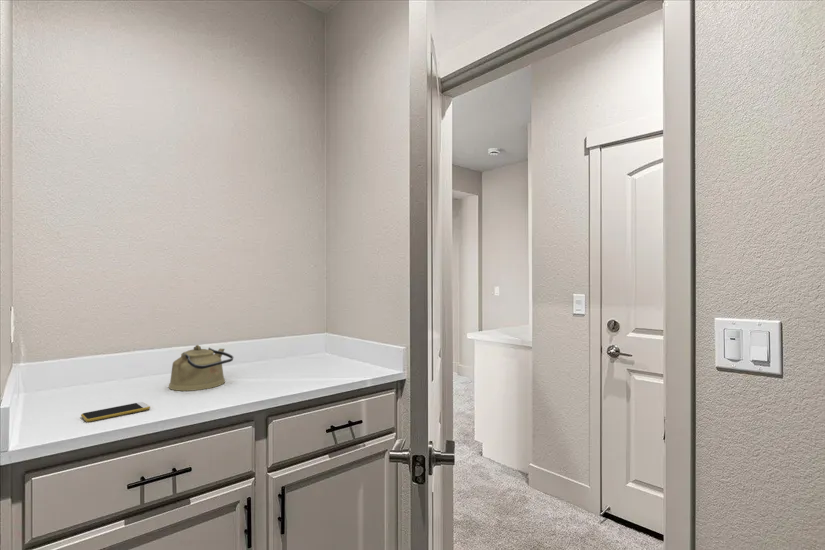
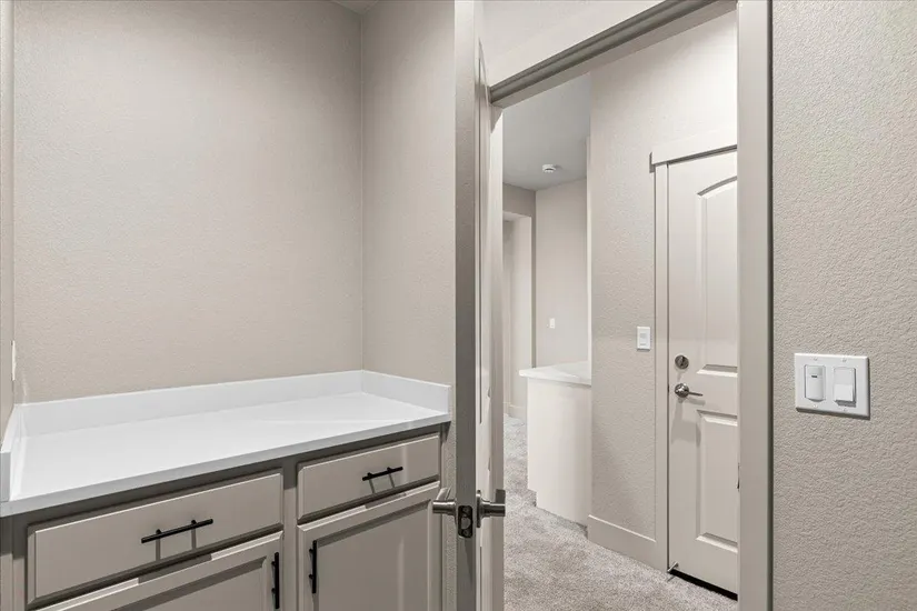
- smartphone [80,401,151,423]
- kettle [168,344,235,392]
